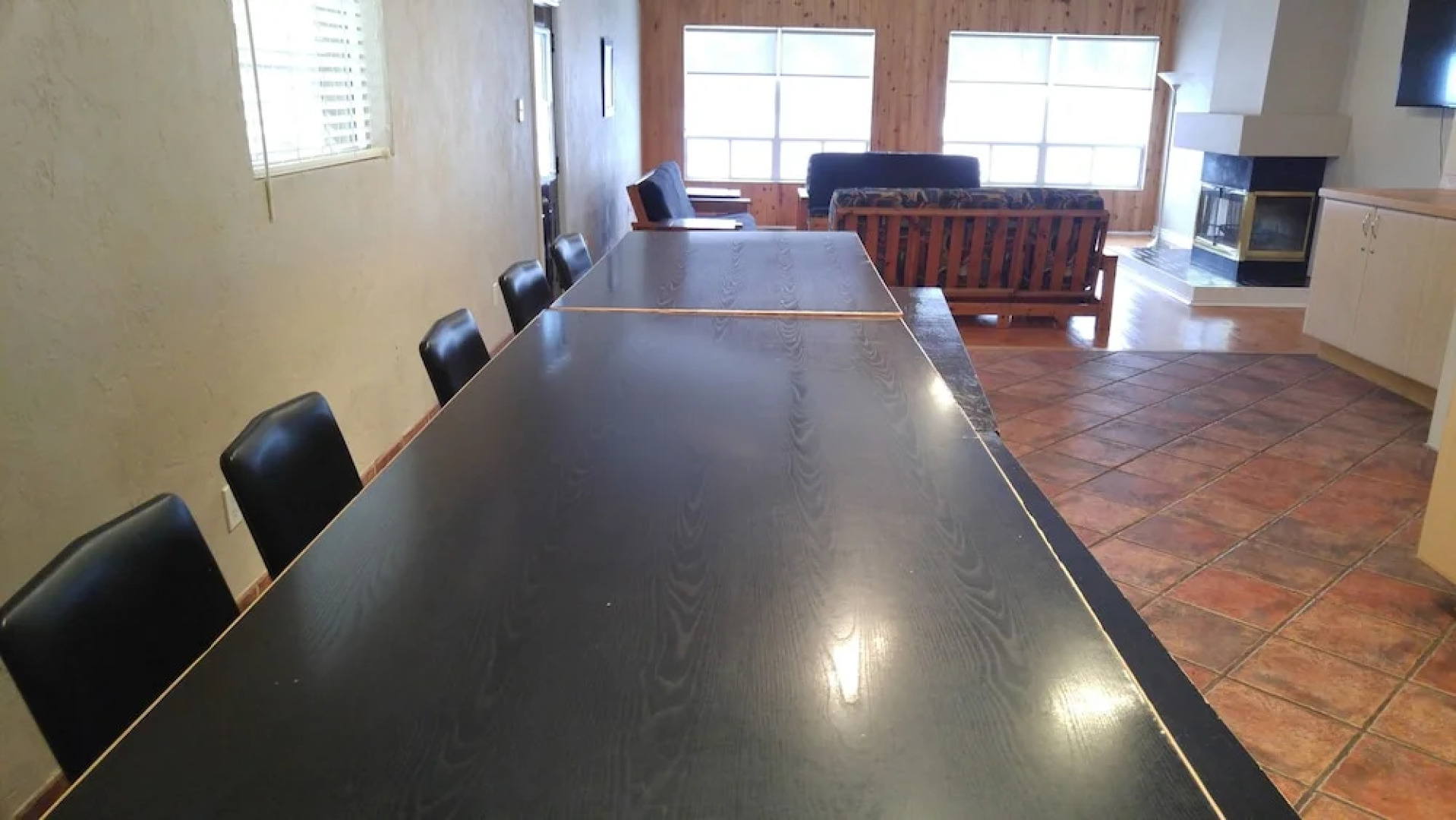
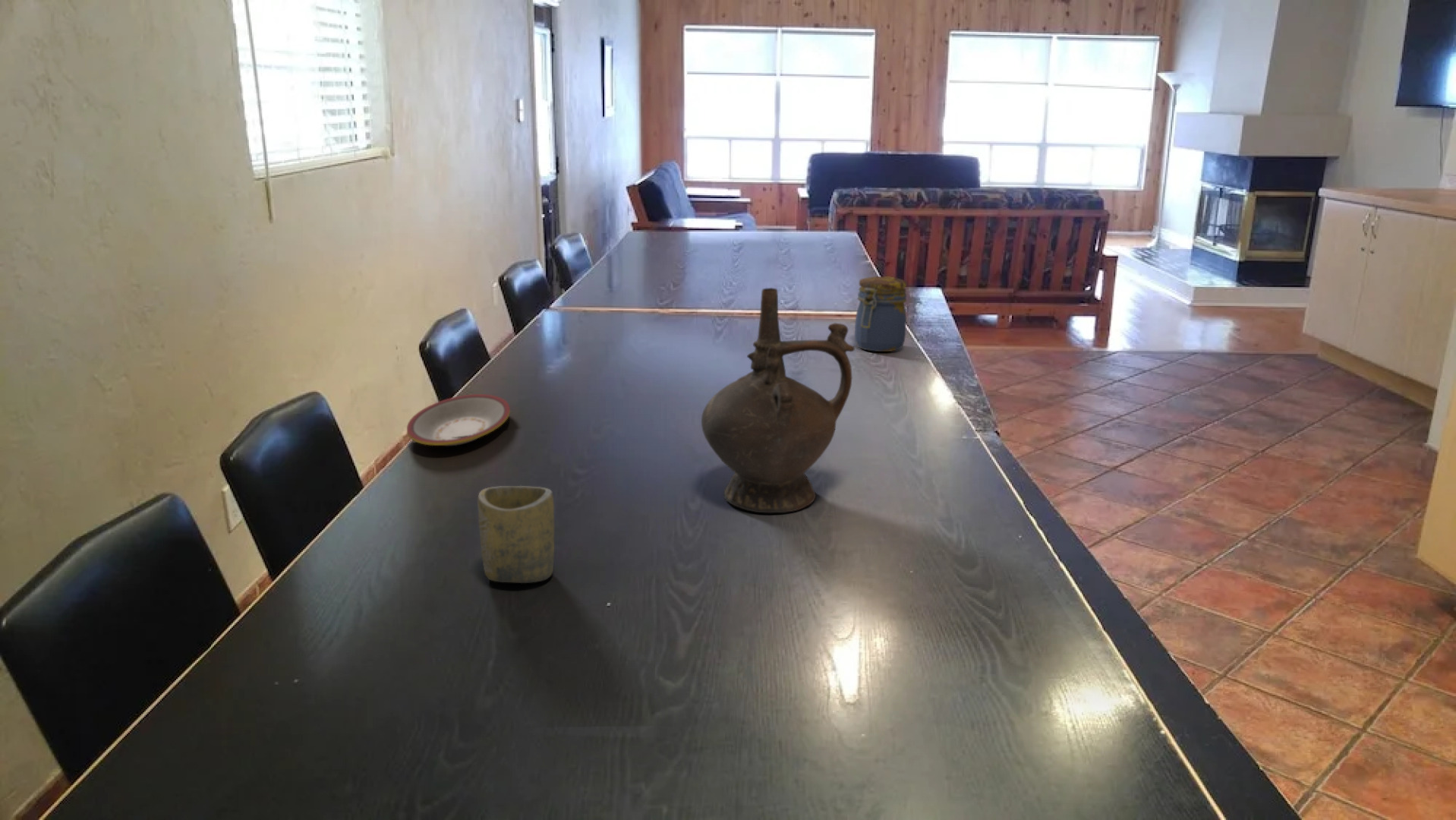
+ jar [854,276,907,352]
+ ceremonial vessel [701,287,856,513]
+ plate [406,393,511,446]
+ cup [477,485,555,584]
